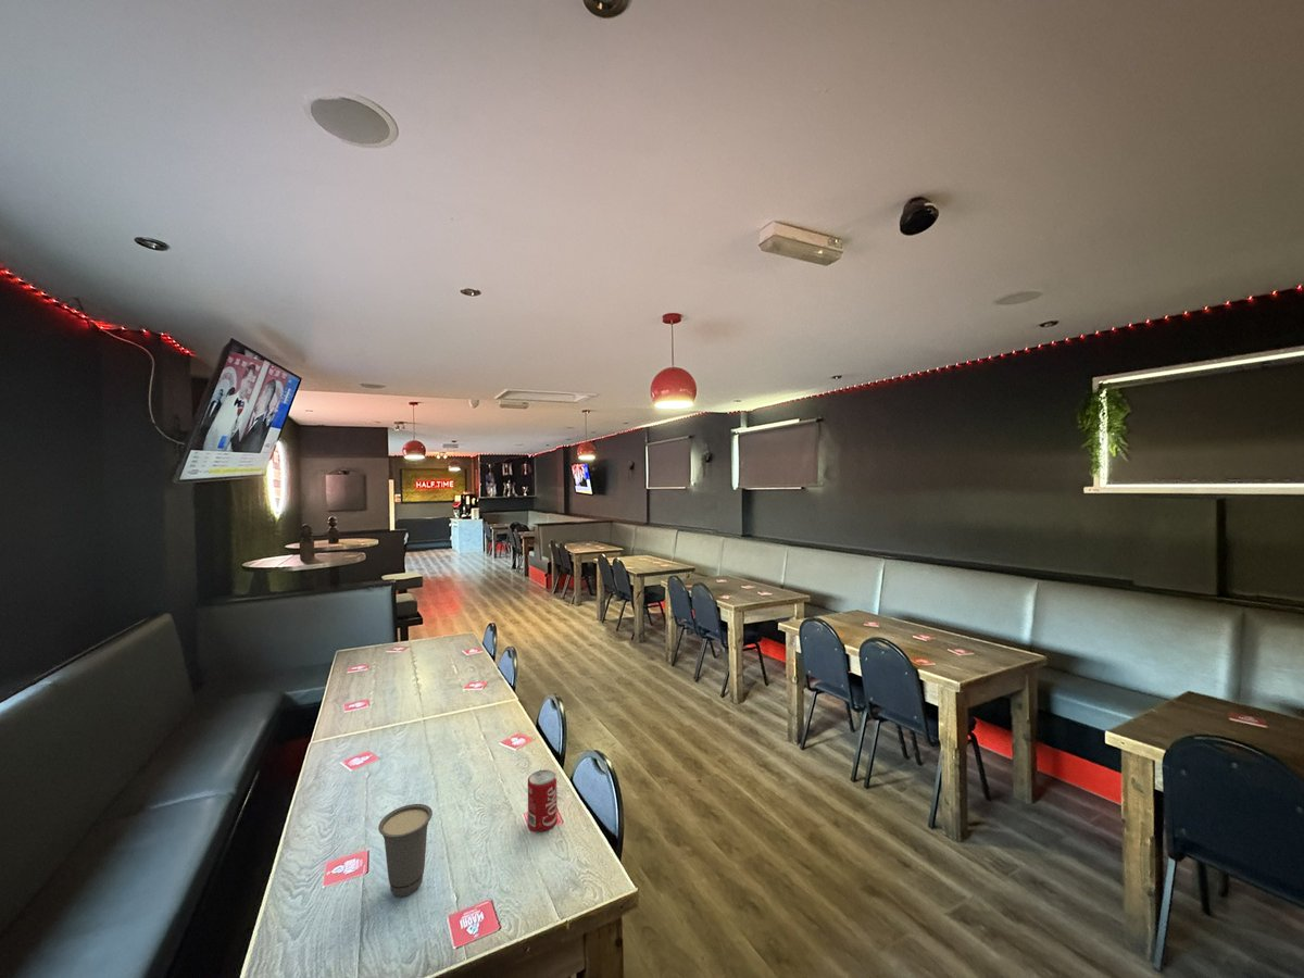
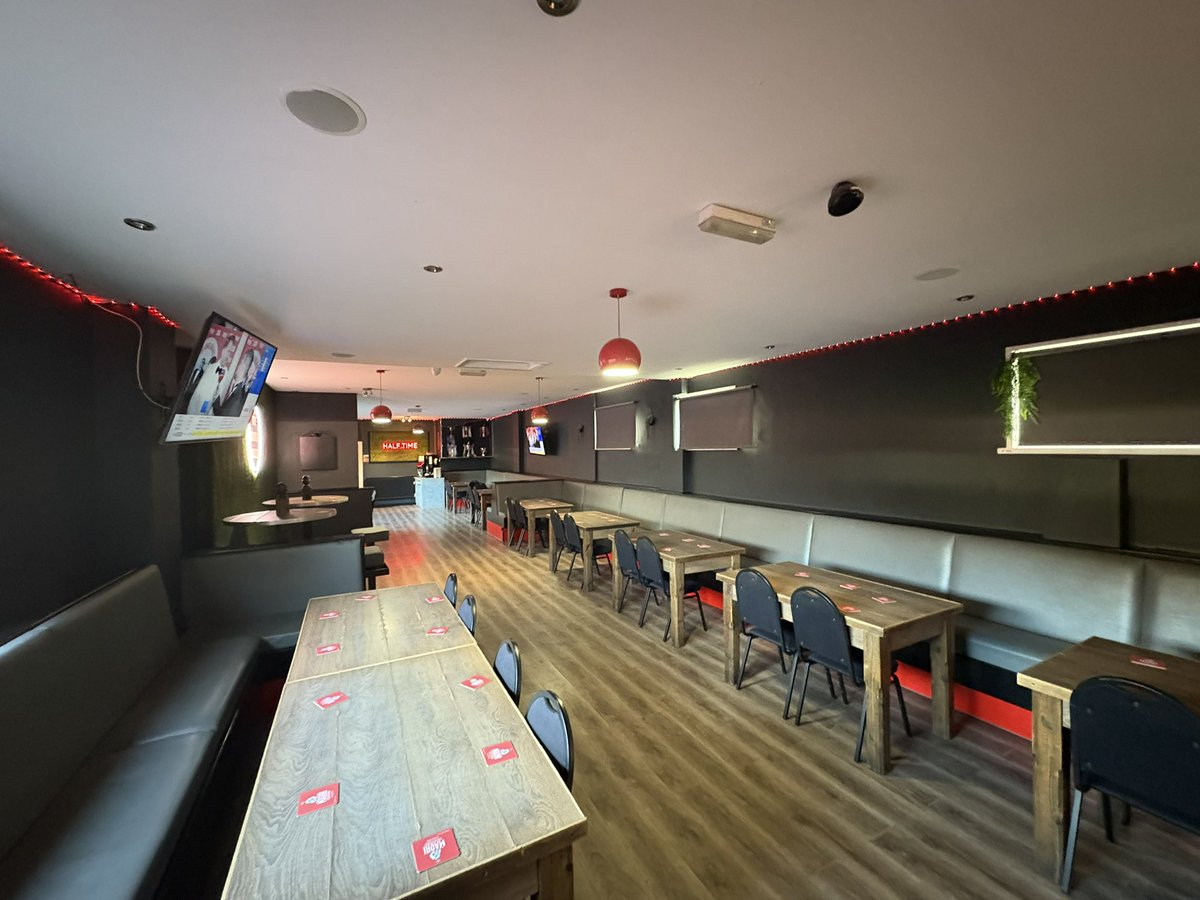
- cup [377,803,434,898]
- beverage can [527,769,559,832]
